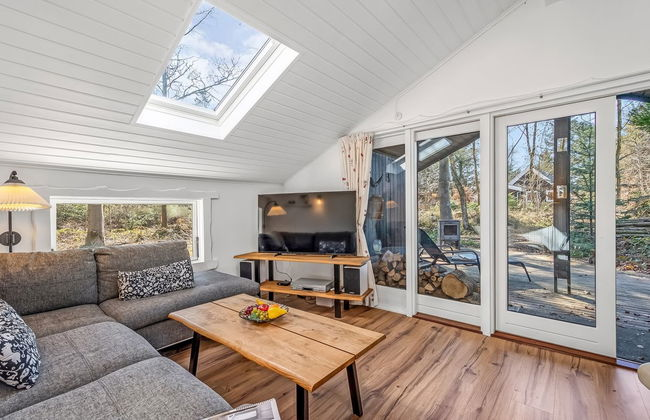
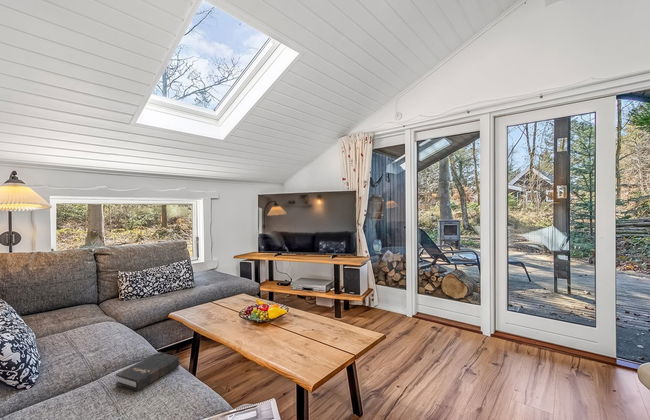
+ hardback book [115,351,181,392]
